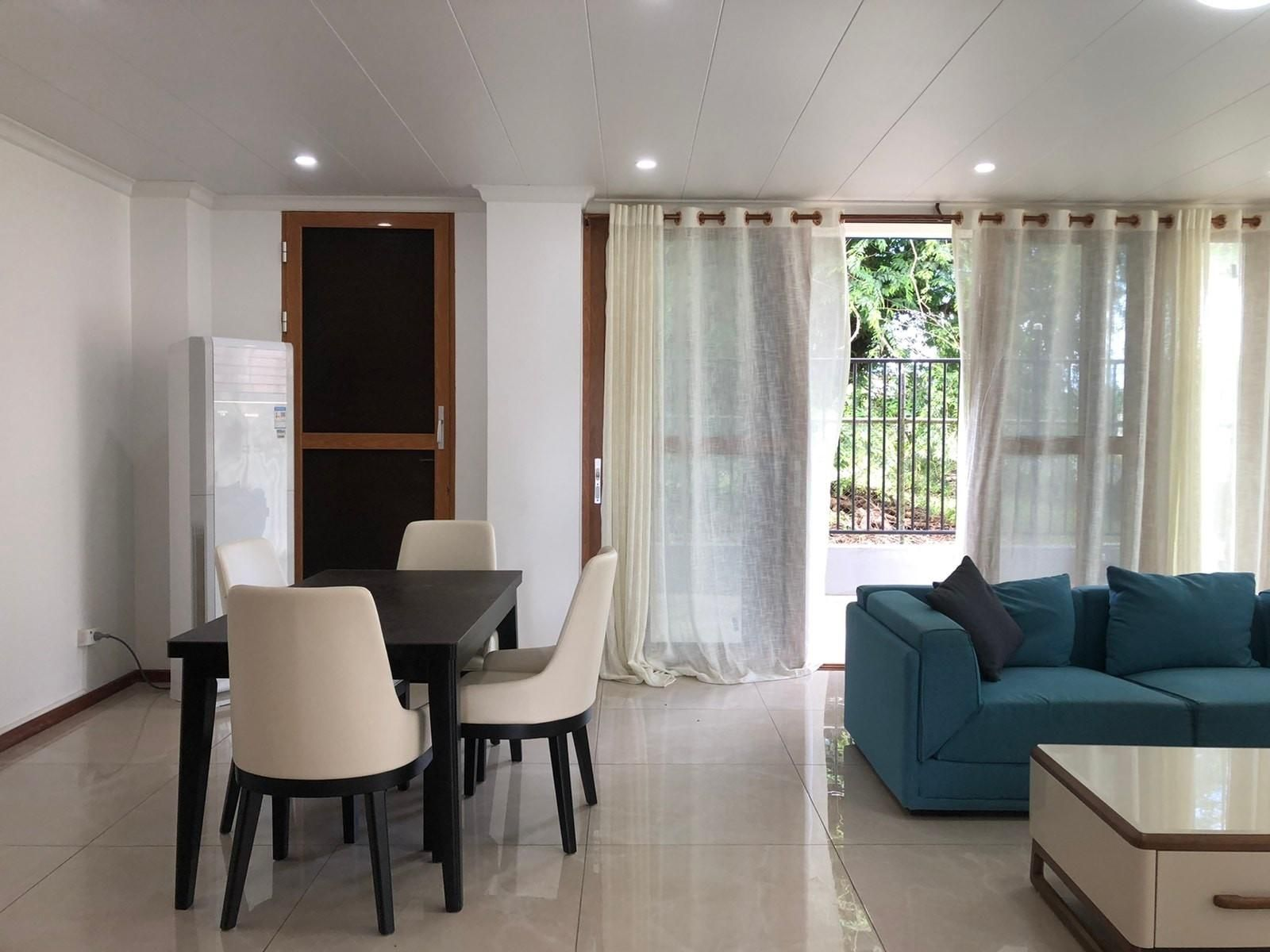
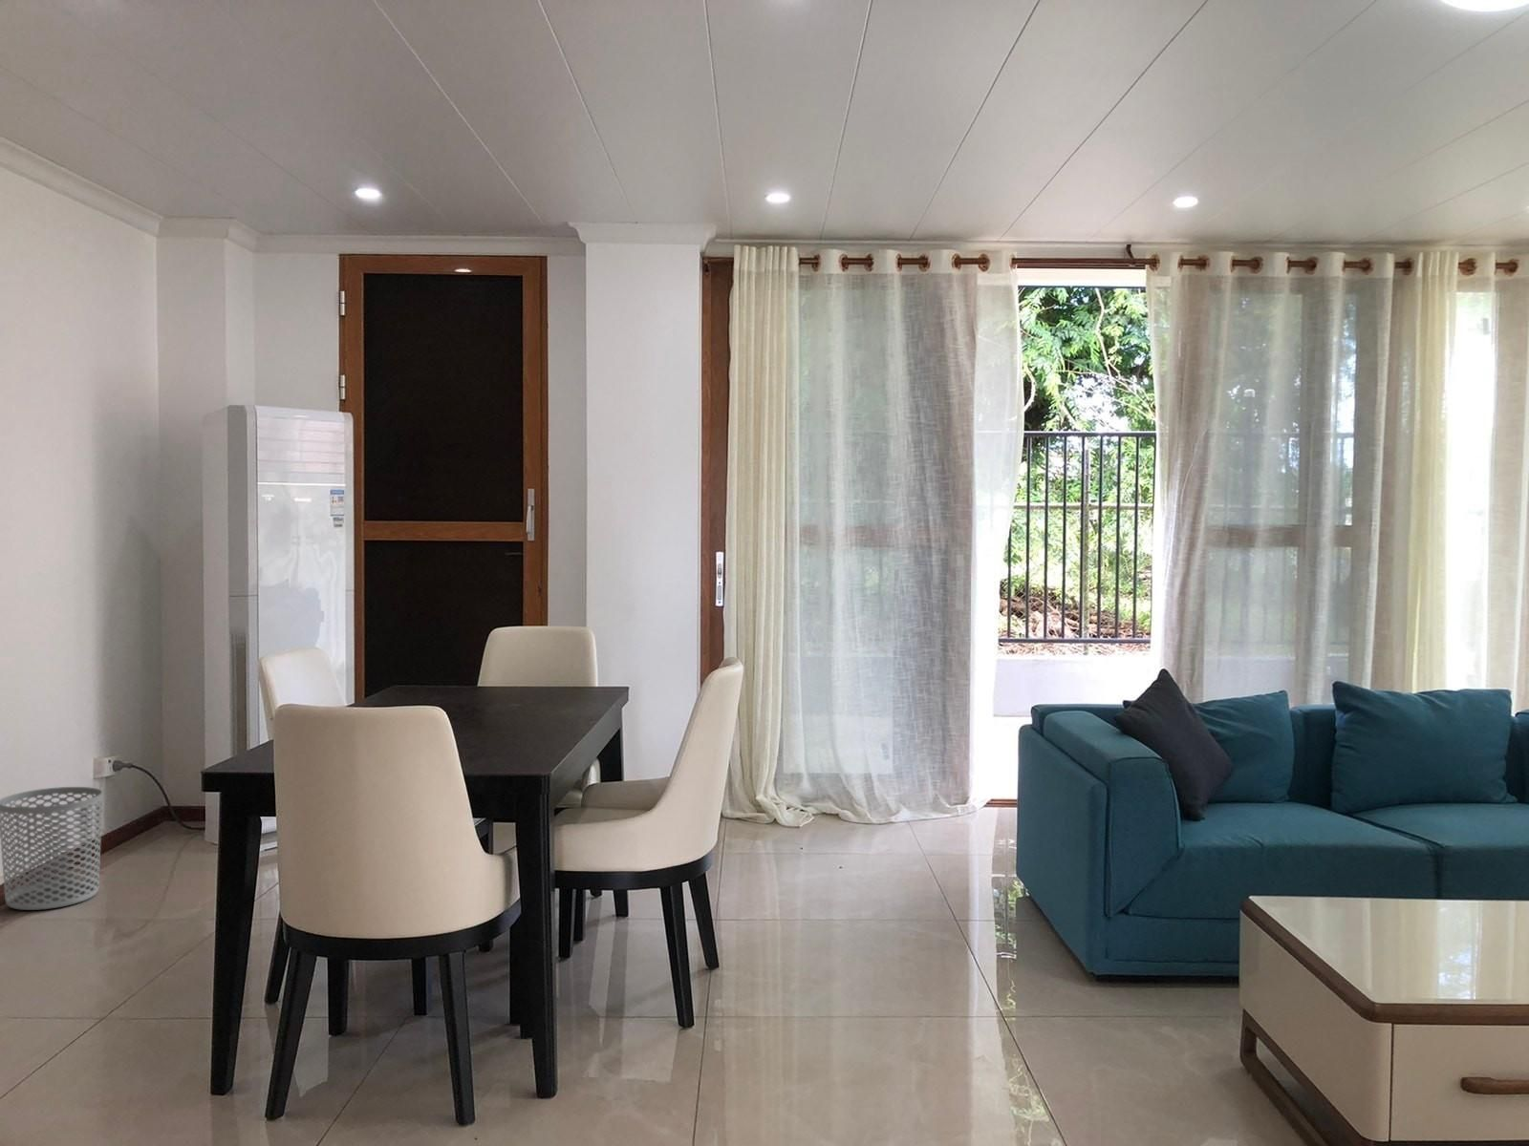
+ waste bin [0,786,104,911]
